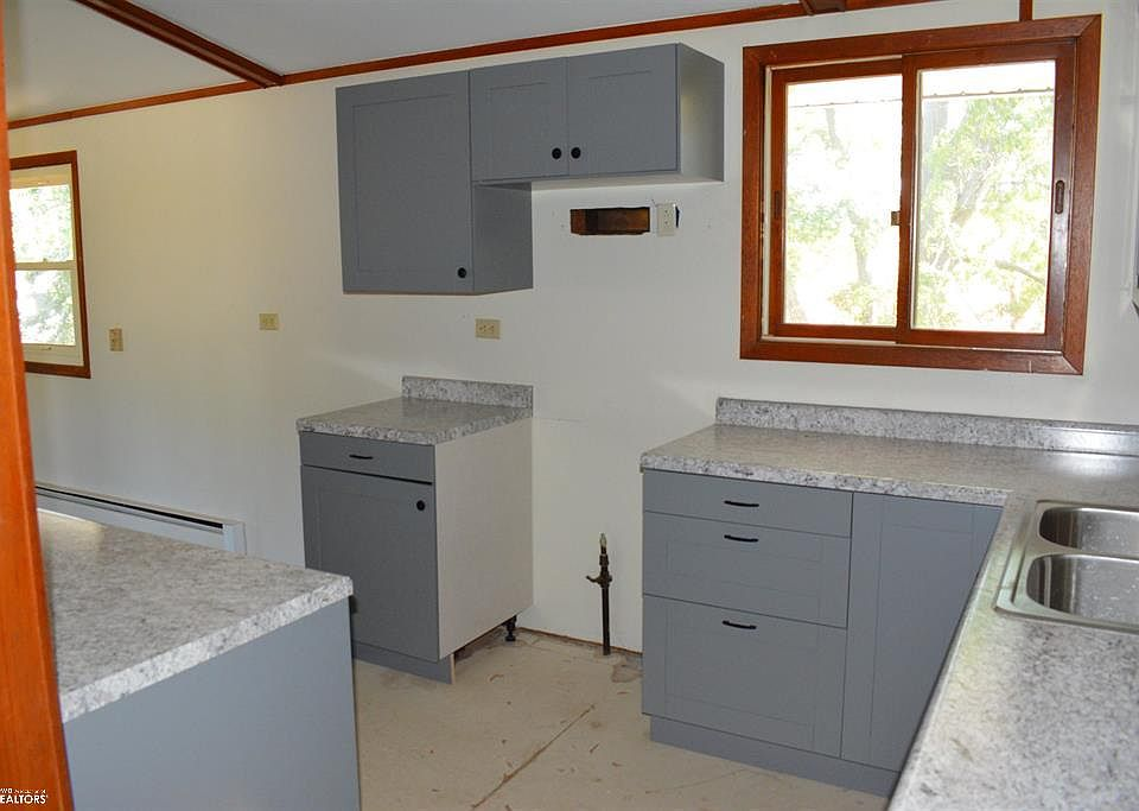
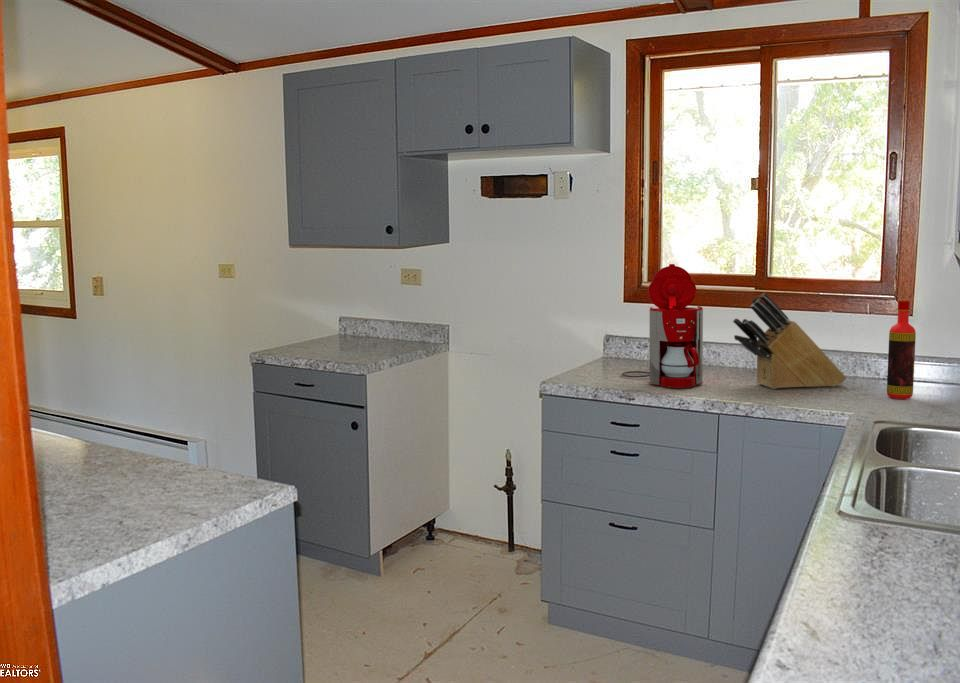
+ bottle [886,298,917,400]
+ coffee maker [621,263,704,389]
+ knife block [732,292,847,390]
